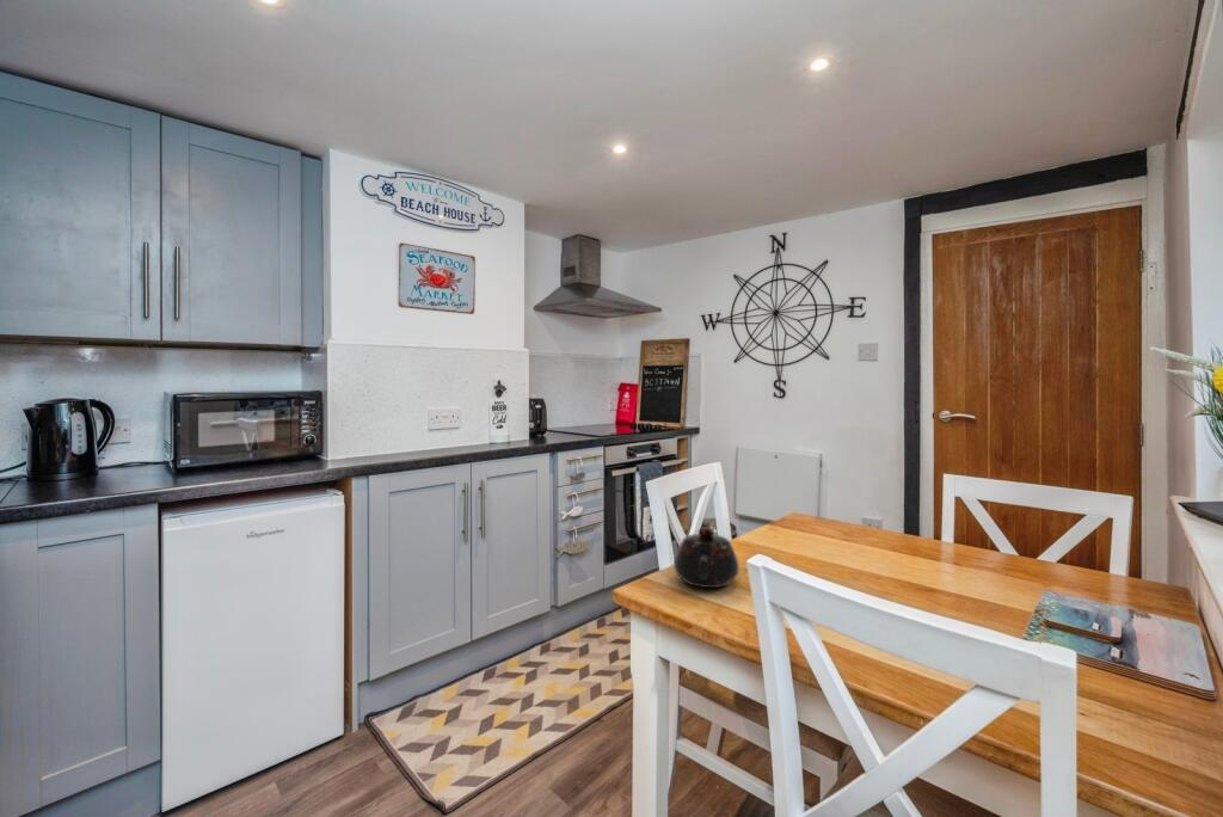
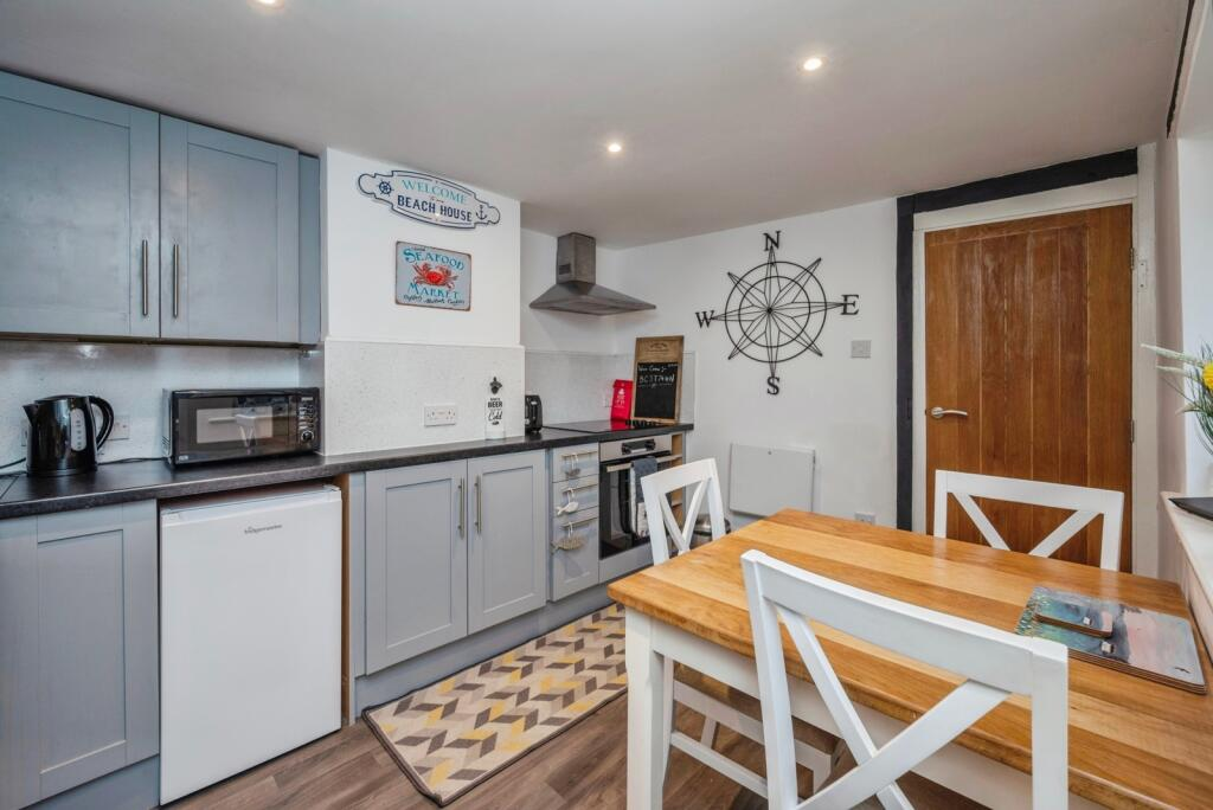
- teapot [672,526,740,589]
